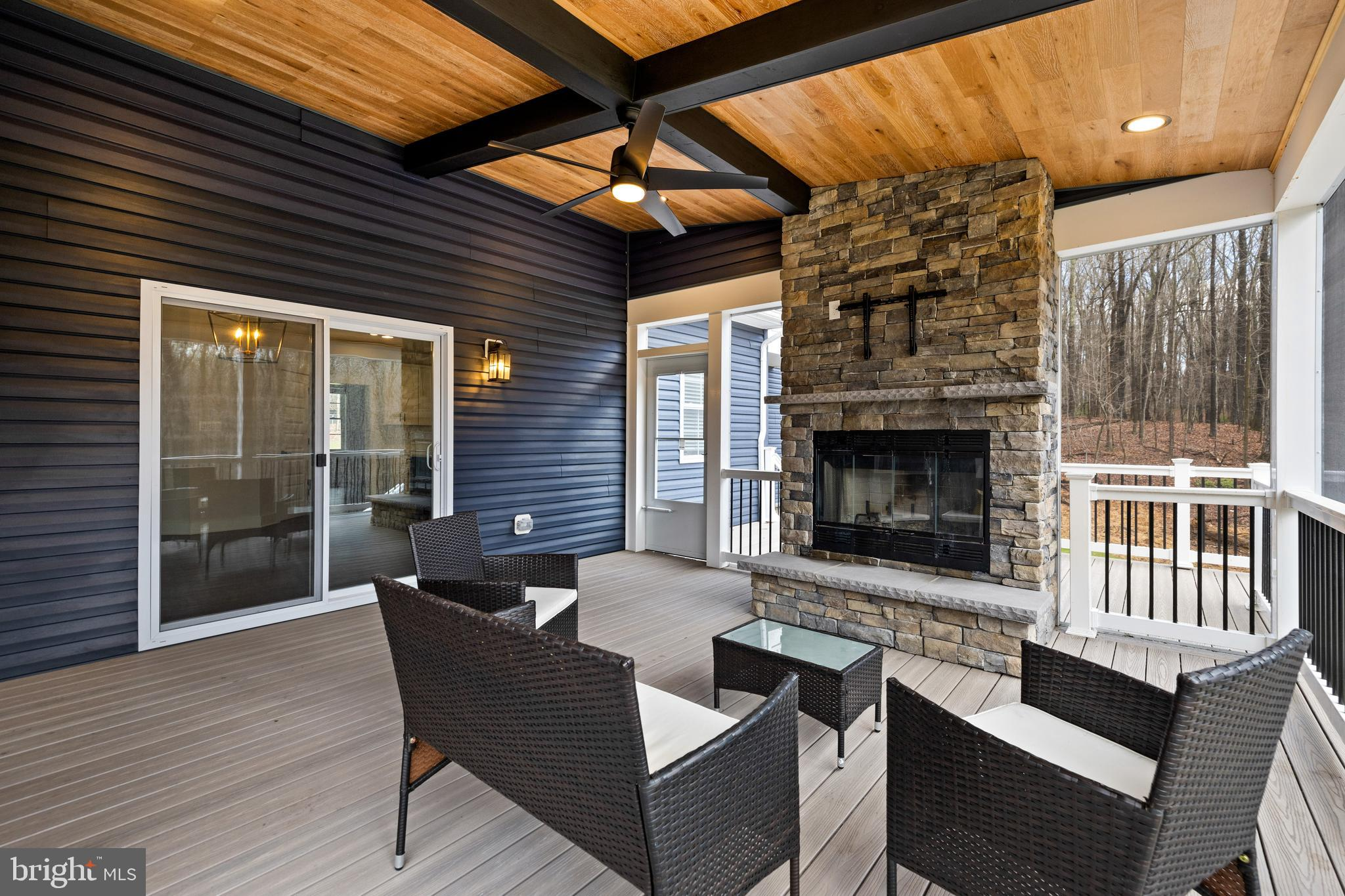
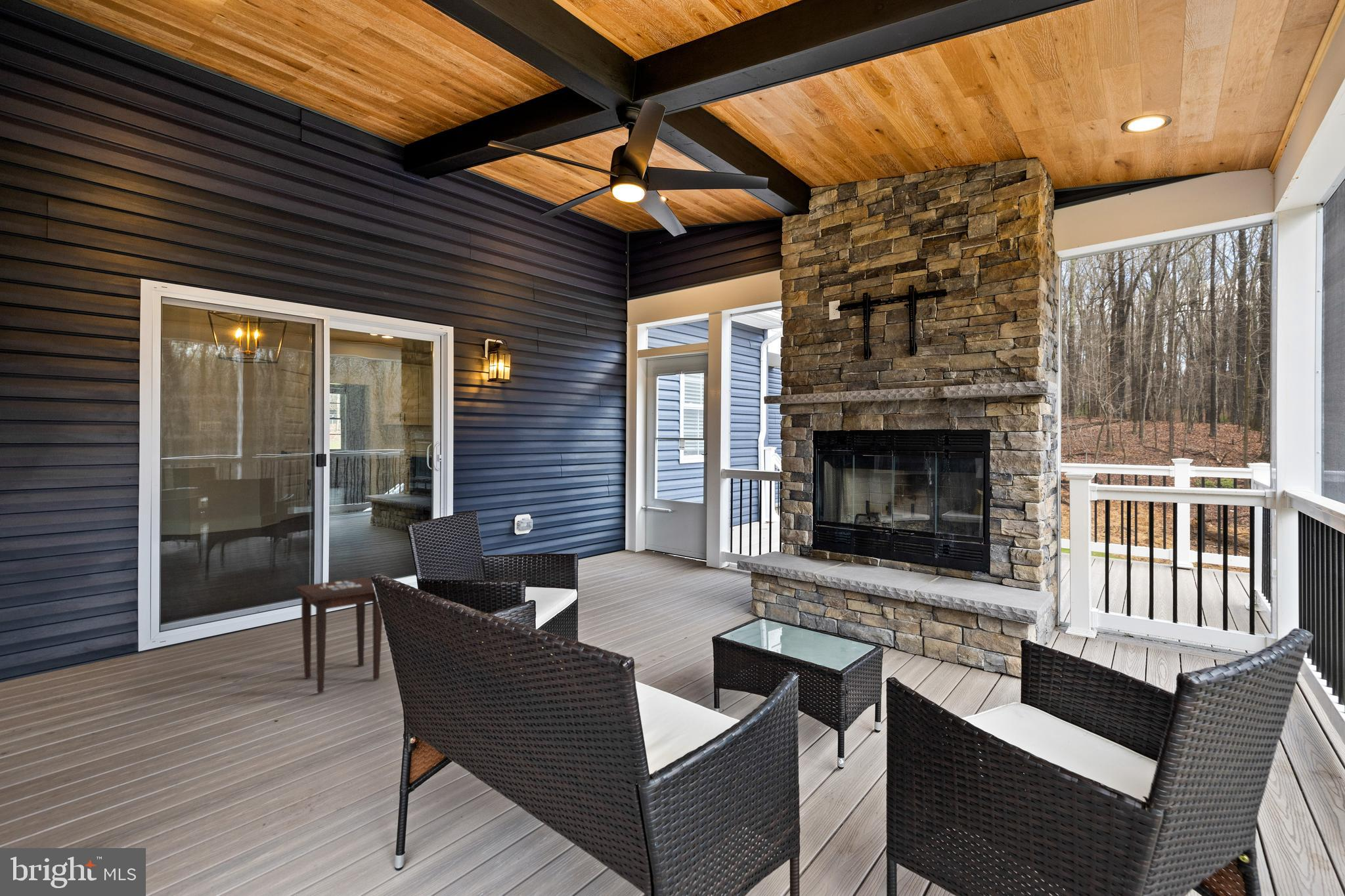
+ side table [293,576,383,694]
